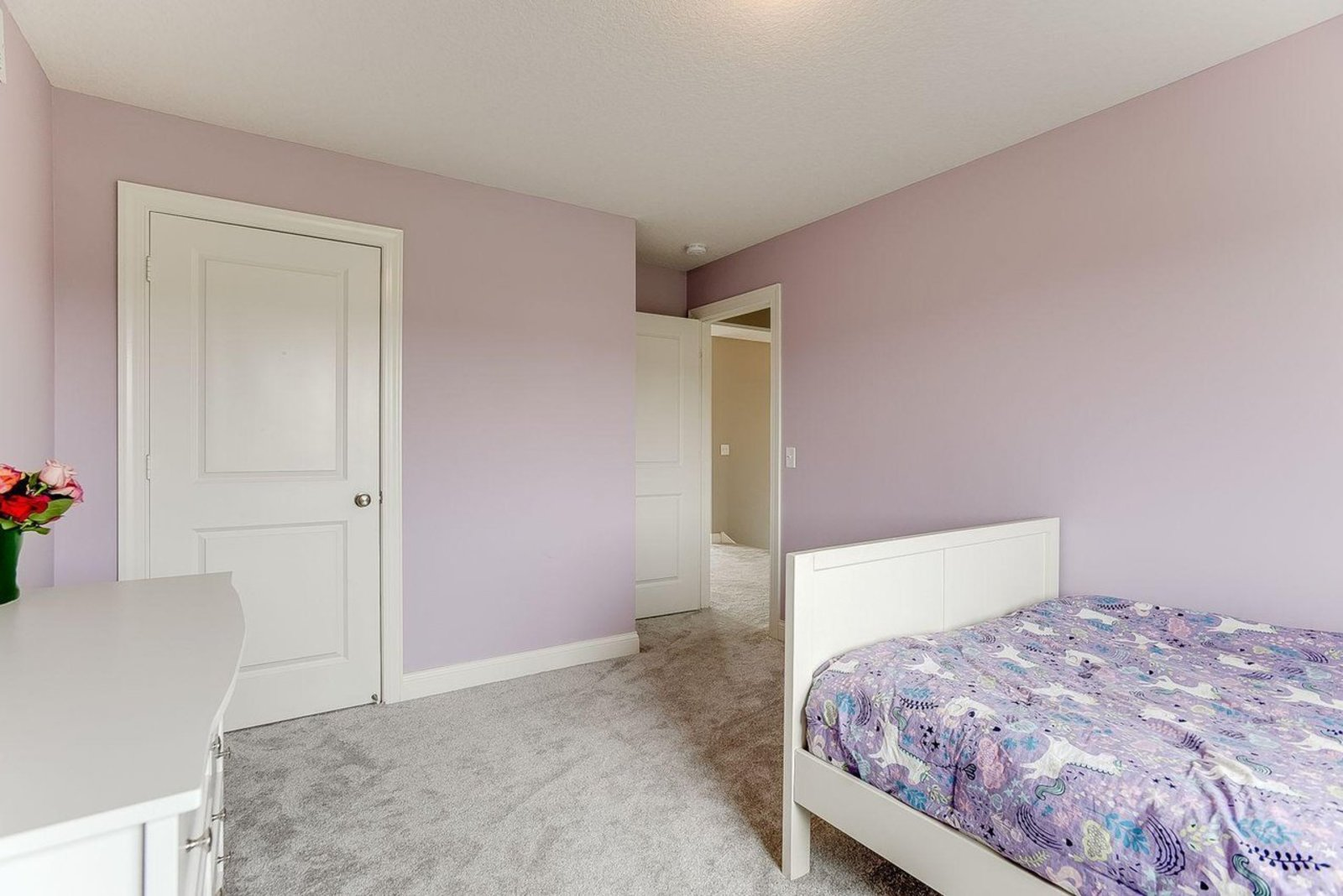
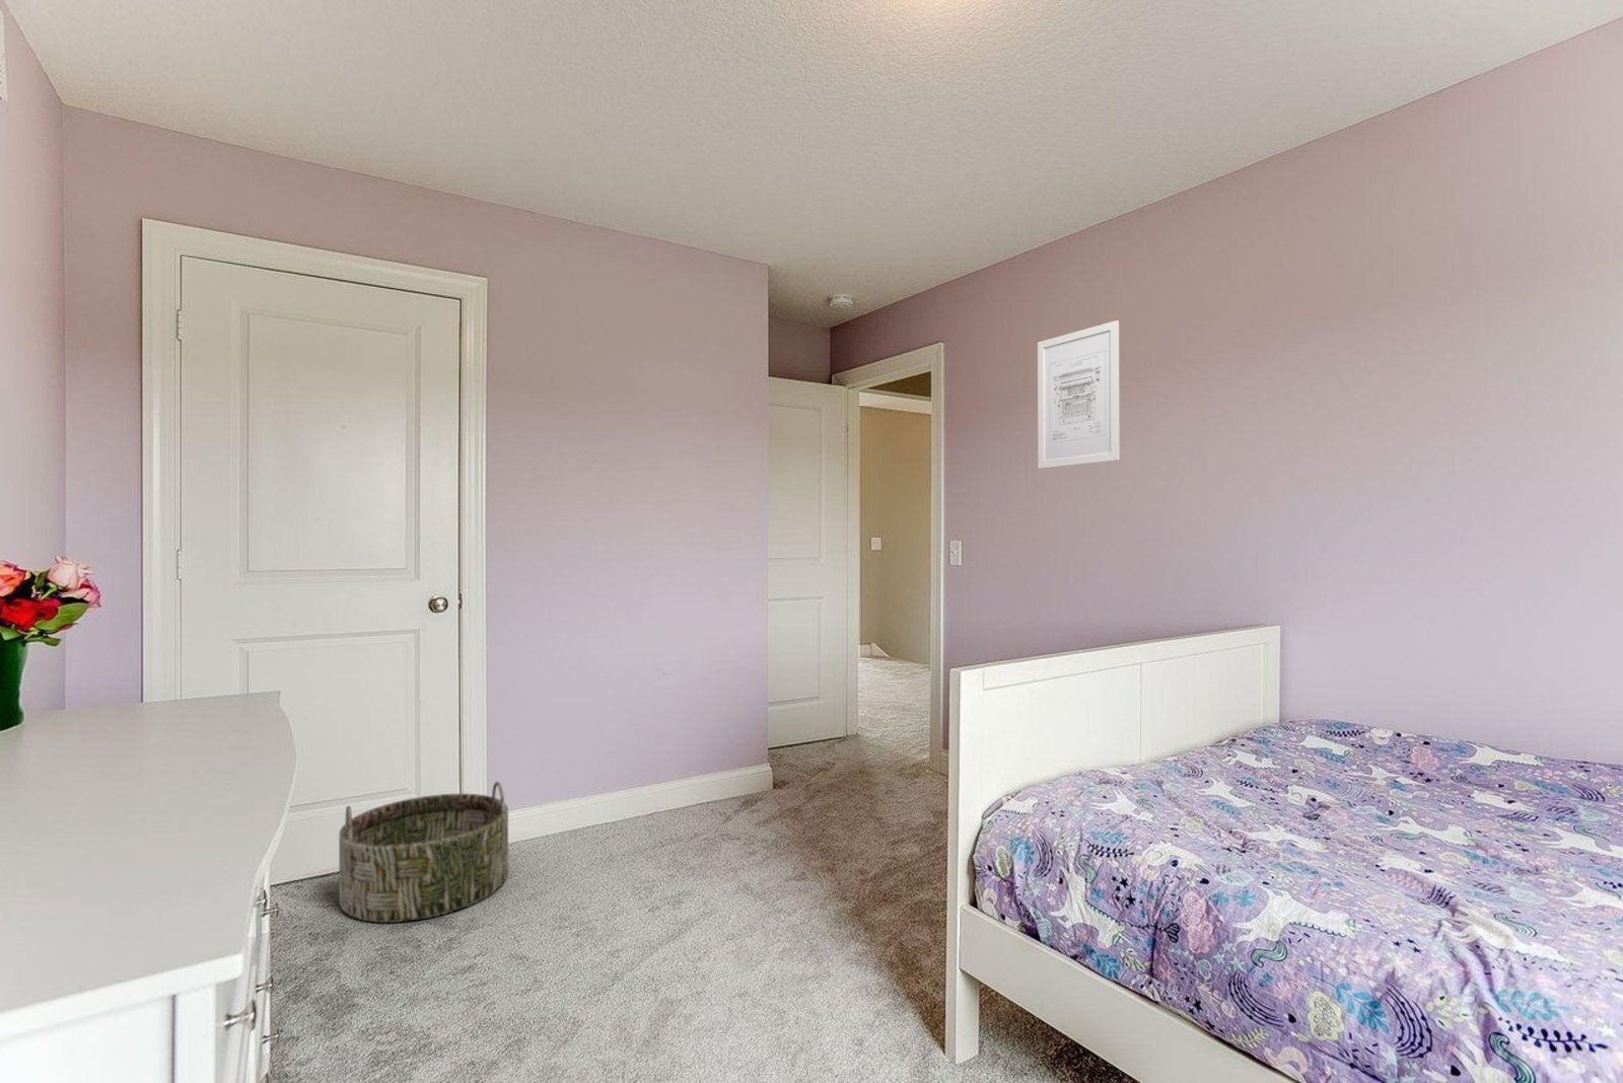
+ wall art [1037,319,1121,469]
+ basket [338,781,509,922]
